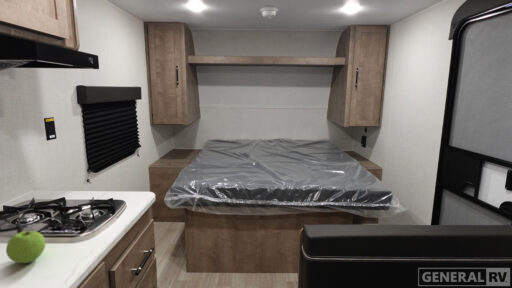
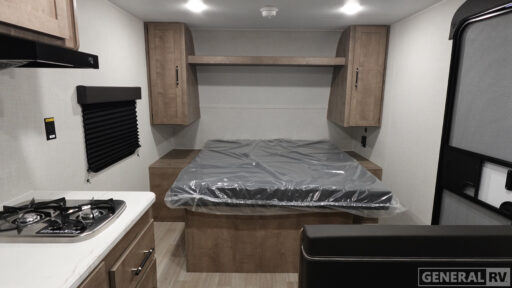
- apple [5,230,46,264]
